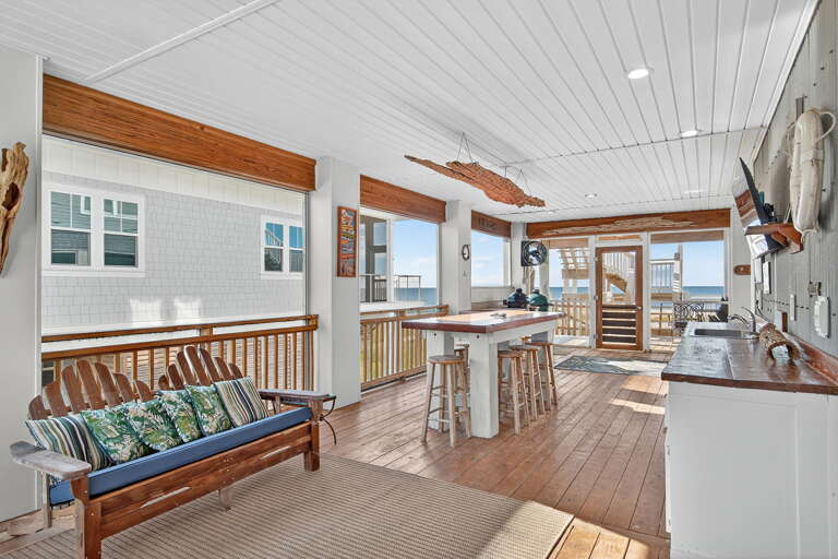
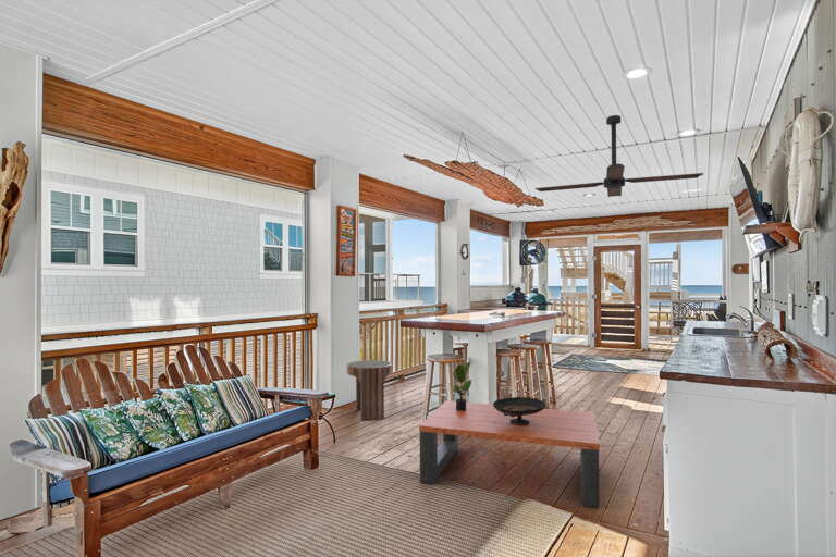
+ potted plant [447,360,472,411]
+ ceiling fan [534,114,705,198]
+ coffee table [418,399,601,509]
+ side table [346,359,393,421]
+ decorative bowl [492,395,546,425]
